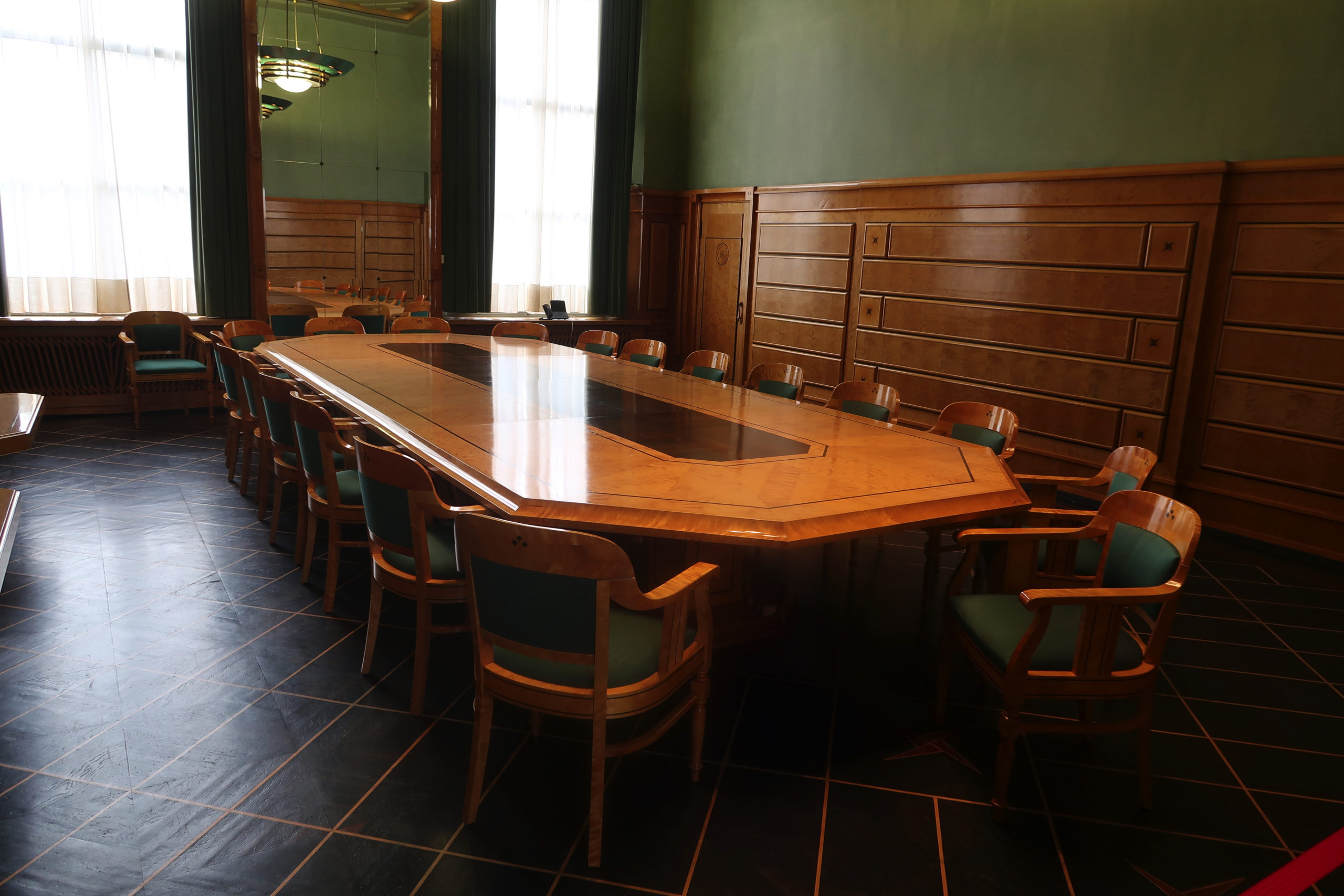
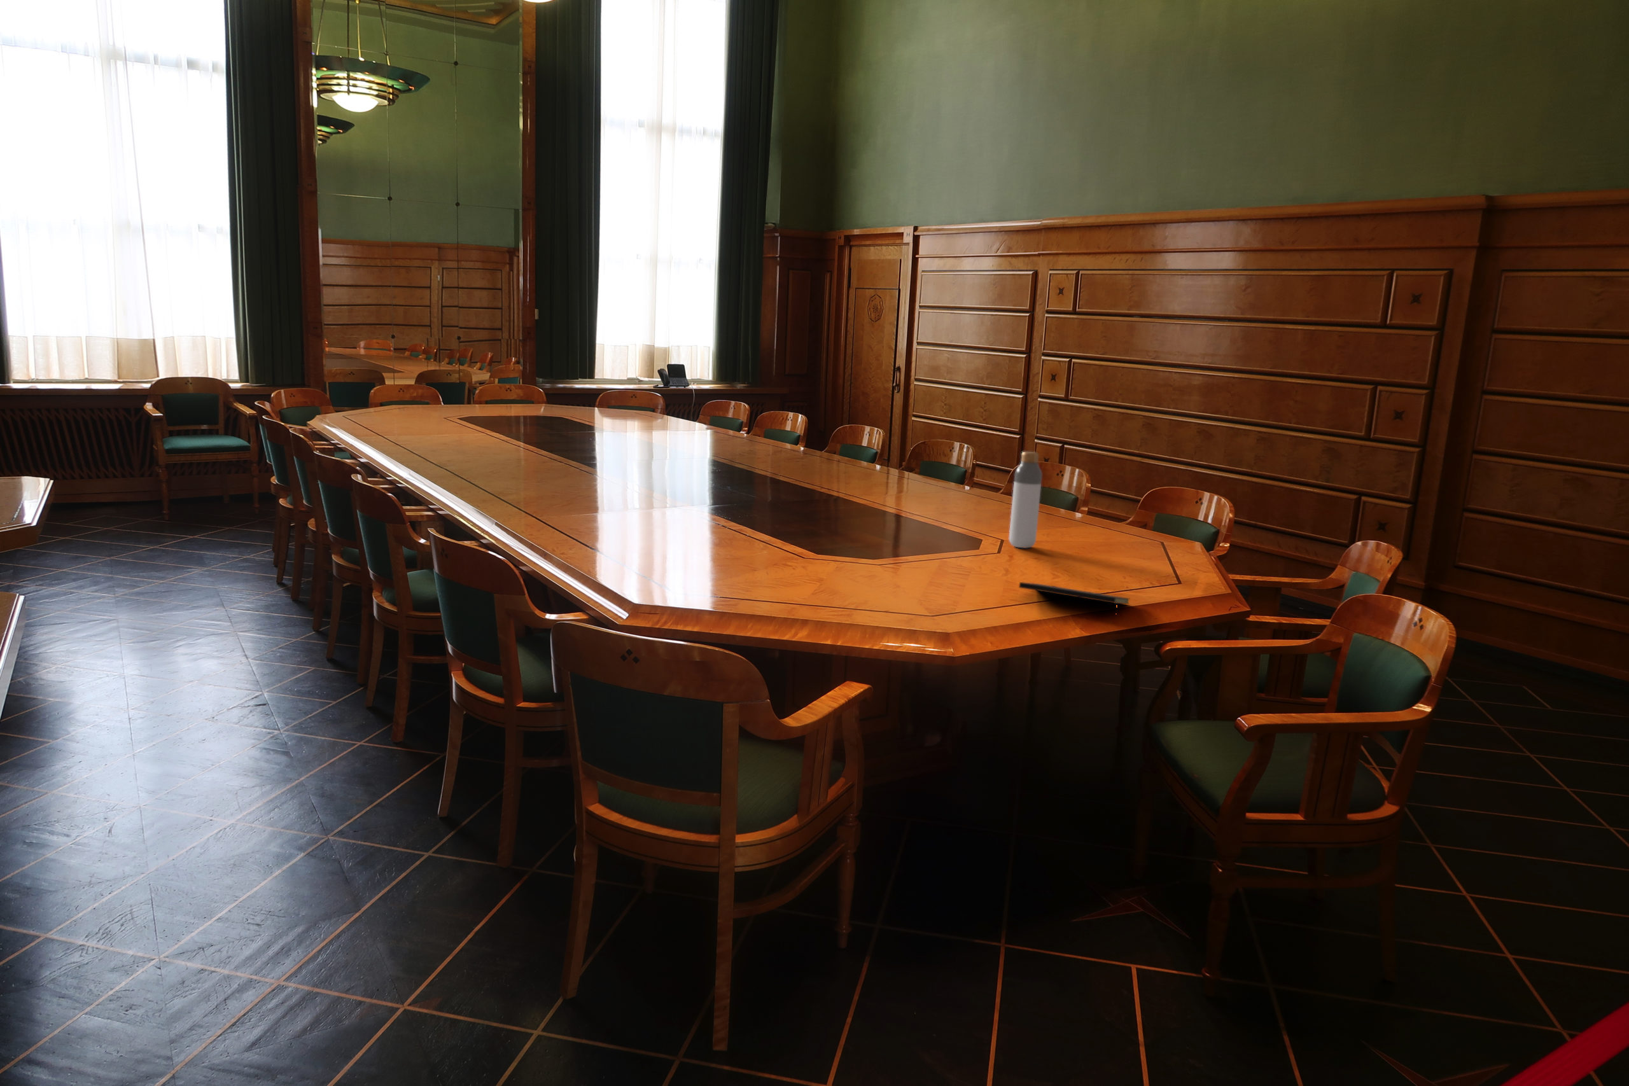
+ bottle [1008,451,1042,548]
+ notepad [1018,582,1131,618]
